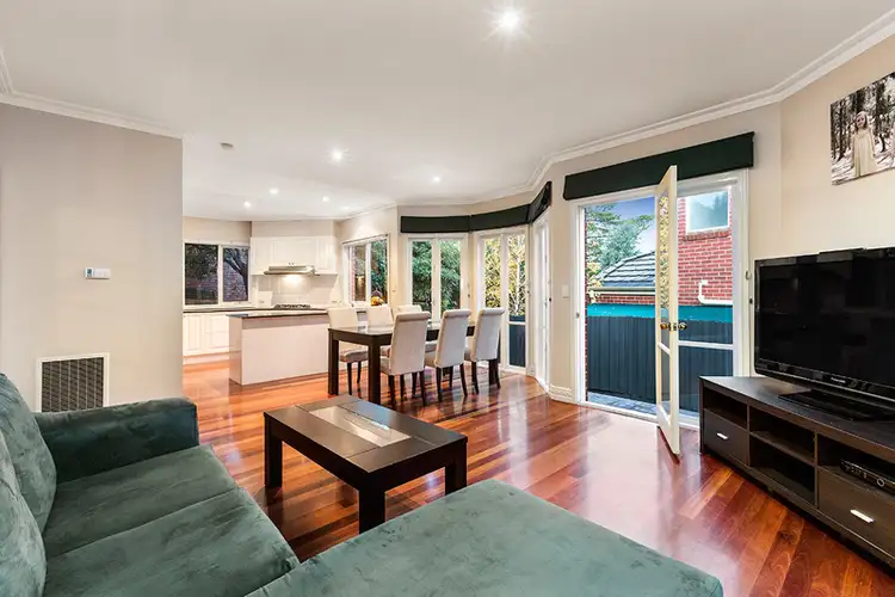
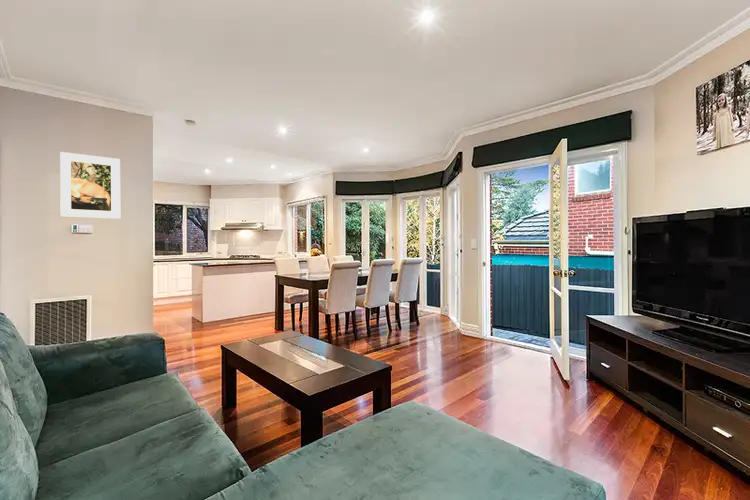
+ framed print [59,151,121,220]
